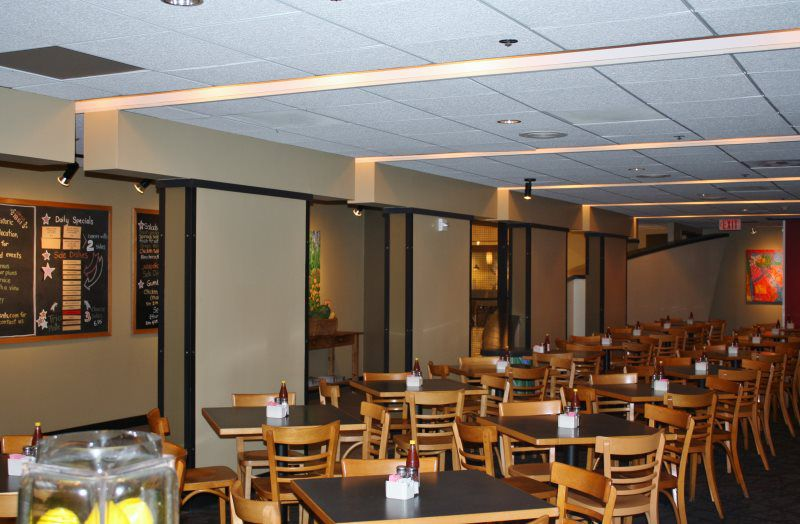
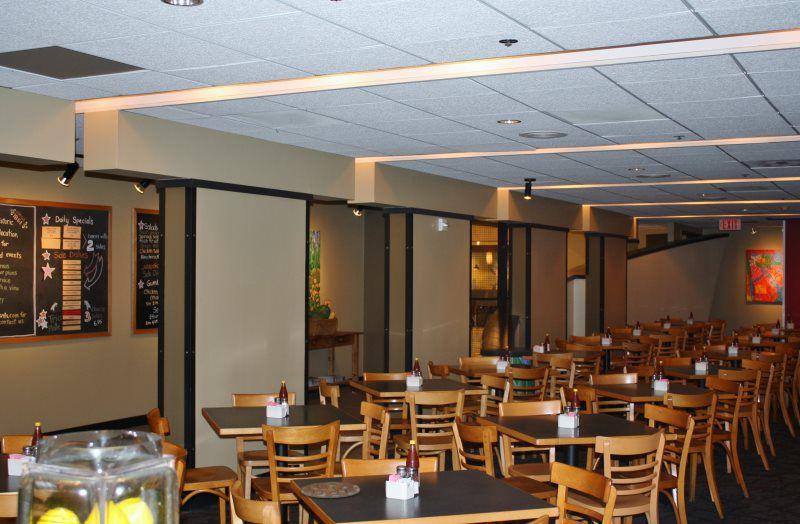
+ plate [300,481,361,499]
